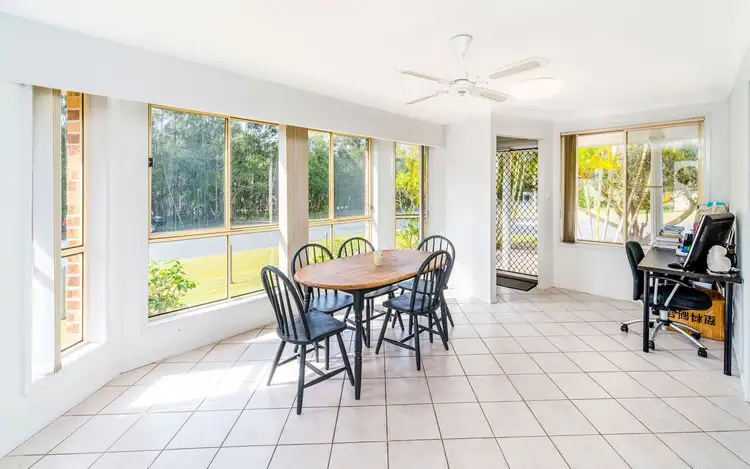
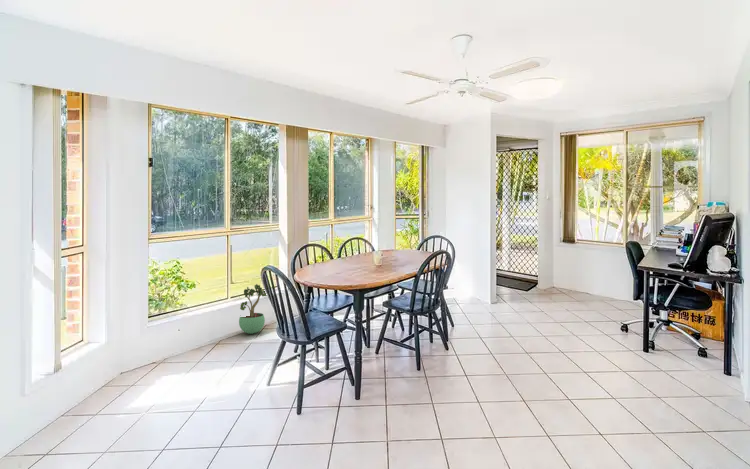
+ potted plant [238,283,268,335]
